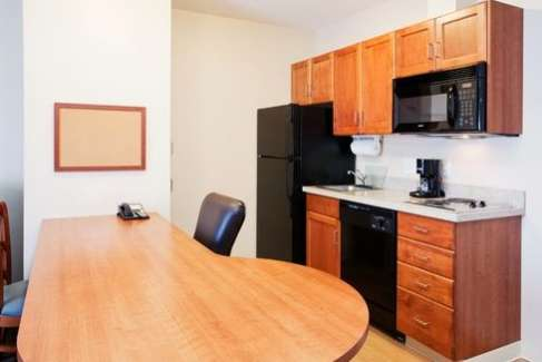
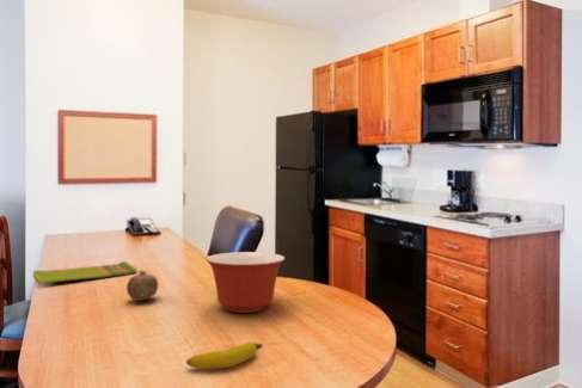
+ mixing bowl [204,251,286,314]
+ banana [185,340,264,370]
+ dish towel [32,260,137,285]
+ fruit [125,270,159,302]
